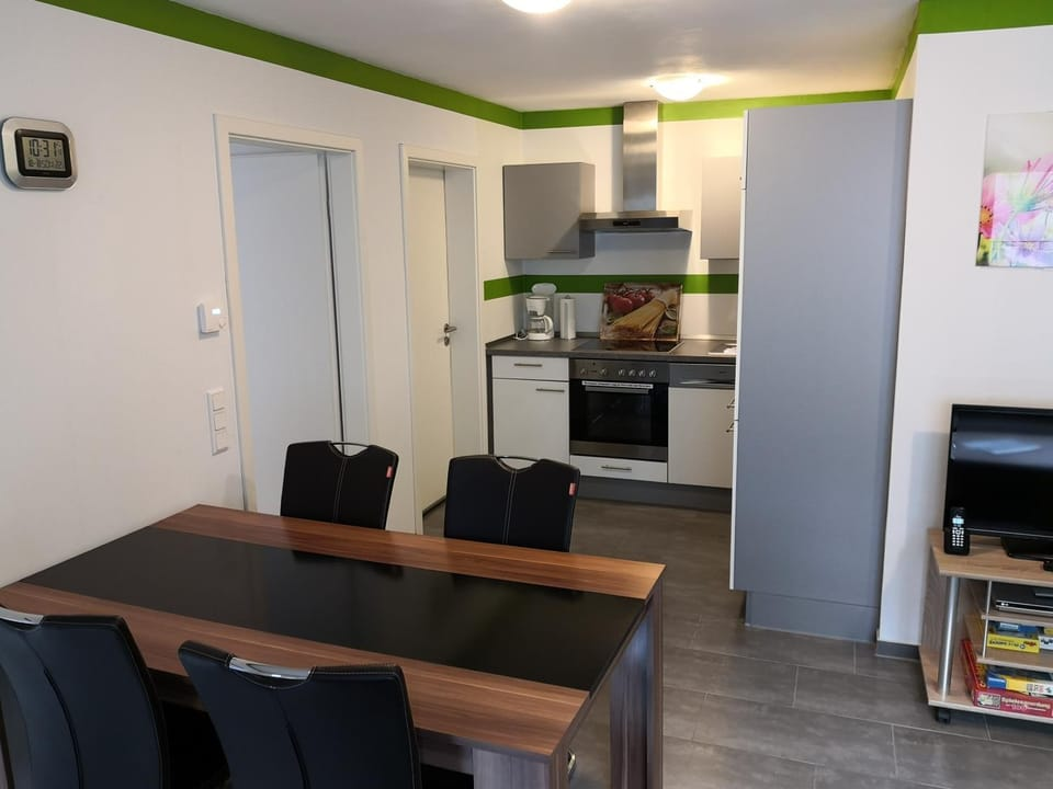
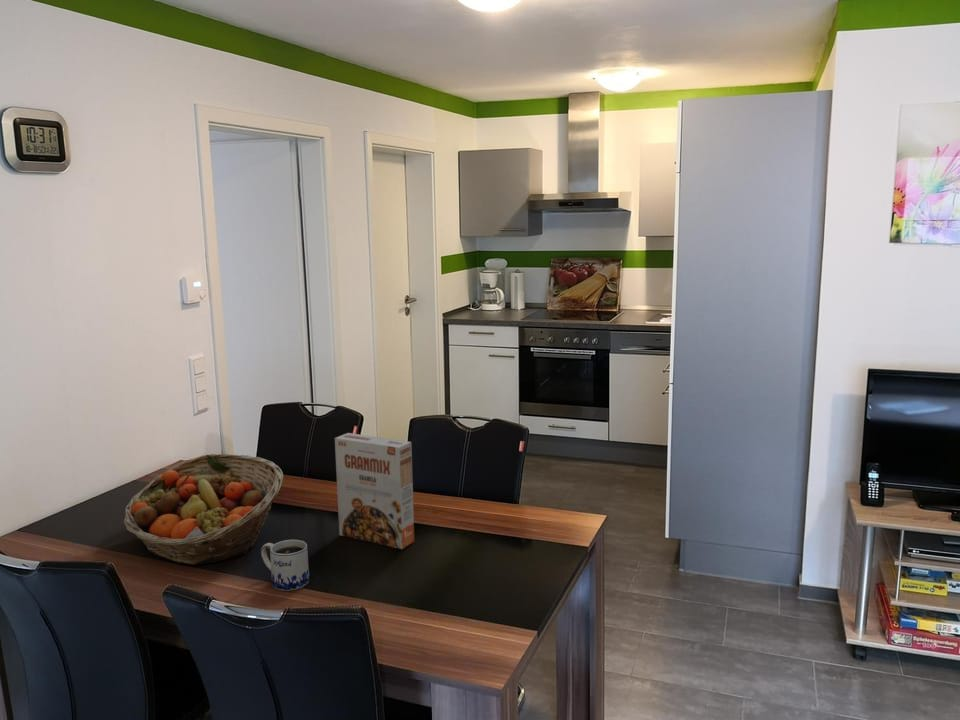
+ fruit basket [122,453,284,566]
+ cereal box [334,432,415,550]
+ mug [260,539,311,592]
